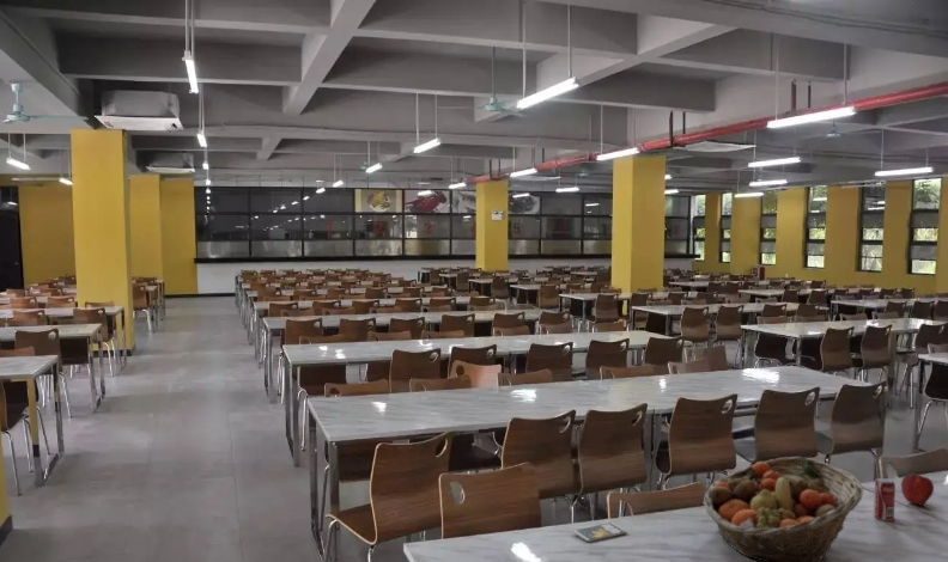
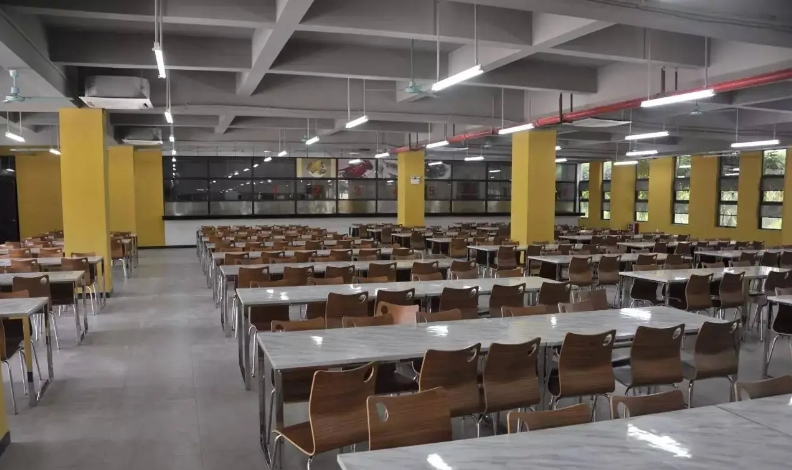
- fruit basket [701,456,864,562]
- smartphone [572,521,628,543]
- beverage can [873,477,897,523]
- apple [900,472,935,506]
